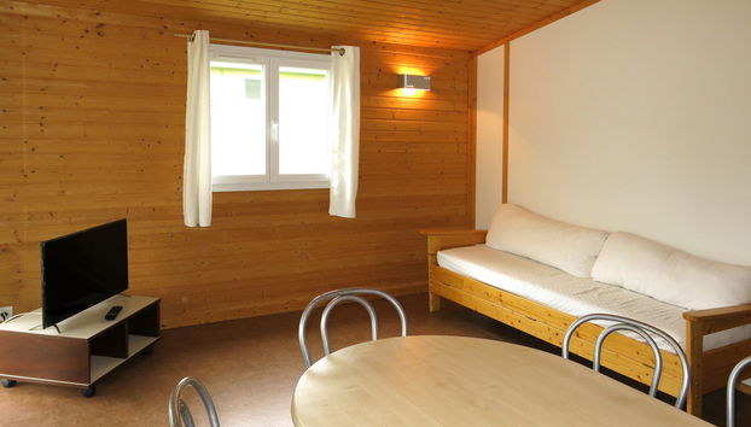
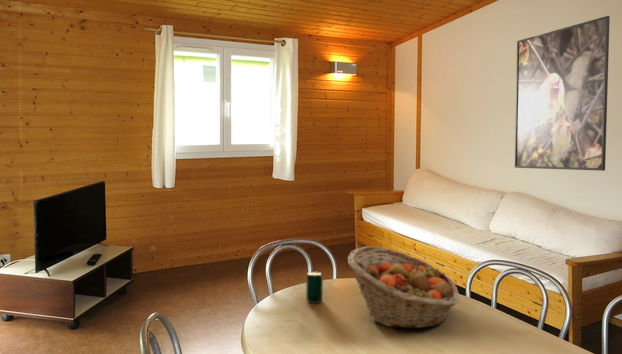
+ fruit basket [347,245,460,329]
+ beverage can [305,271,324,304]
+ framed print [514,15,611,172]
